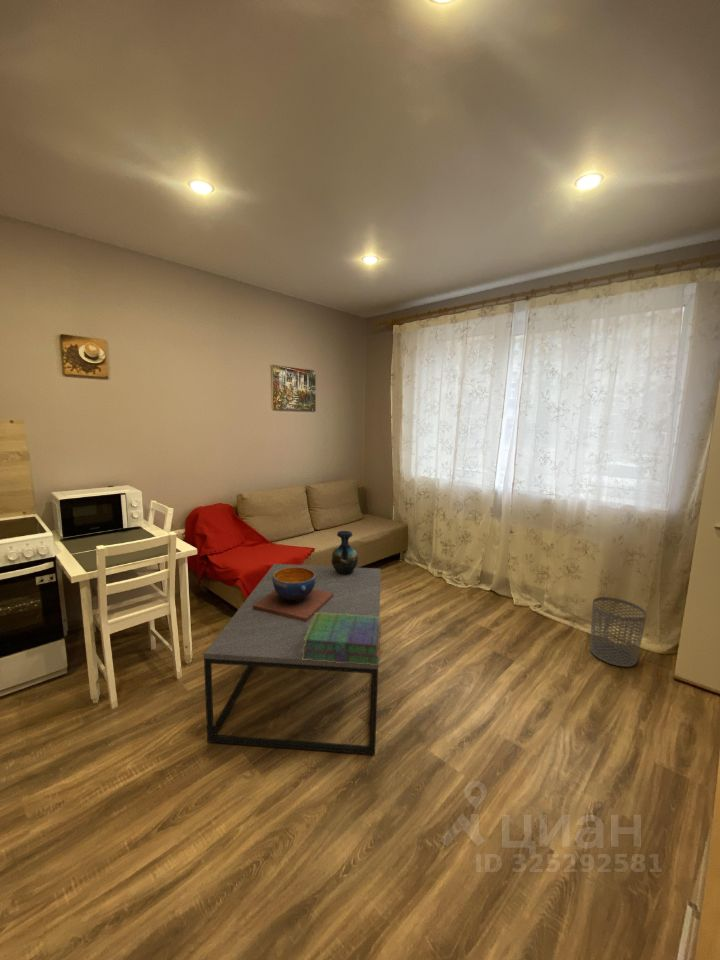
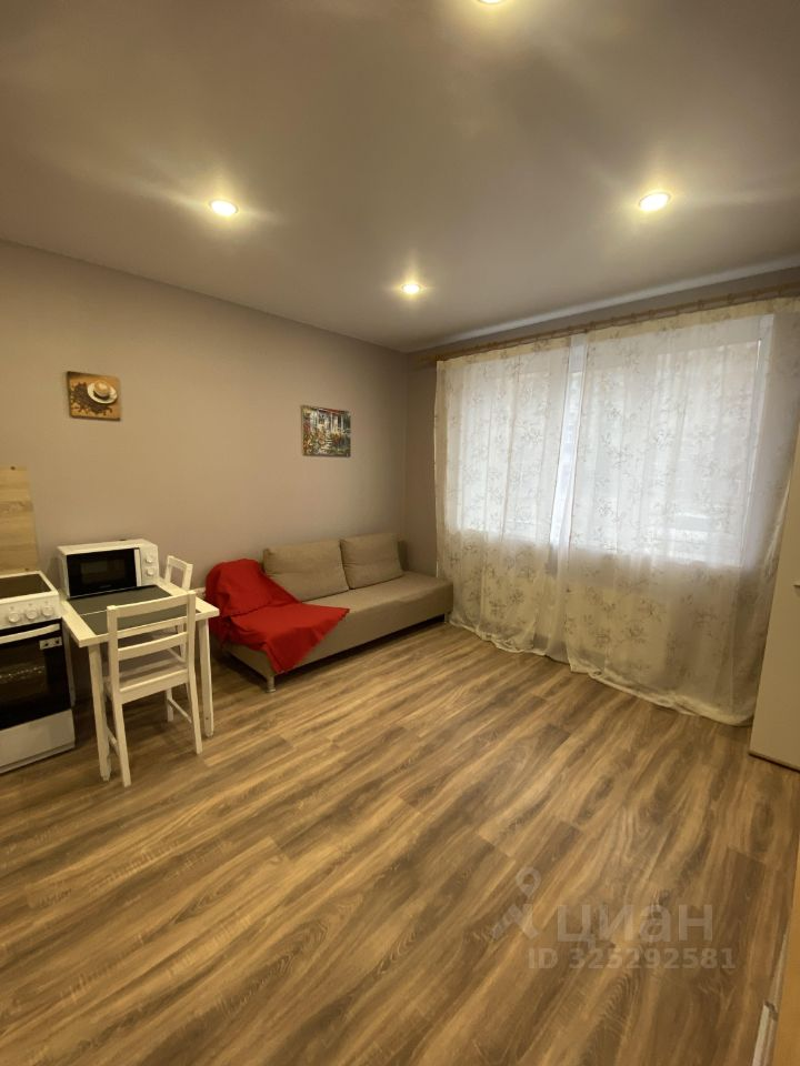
- vase [330,530,359,575]
- waste bin [589,596,648,668]
- coffee table [203,563,382,756]
- stack of books [302,613,382,666]
- decorative bowl [253,567,334,622]
